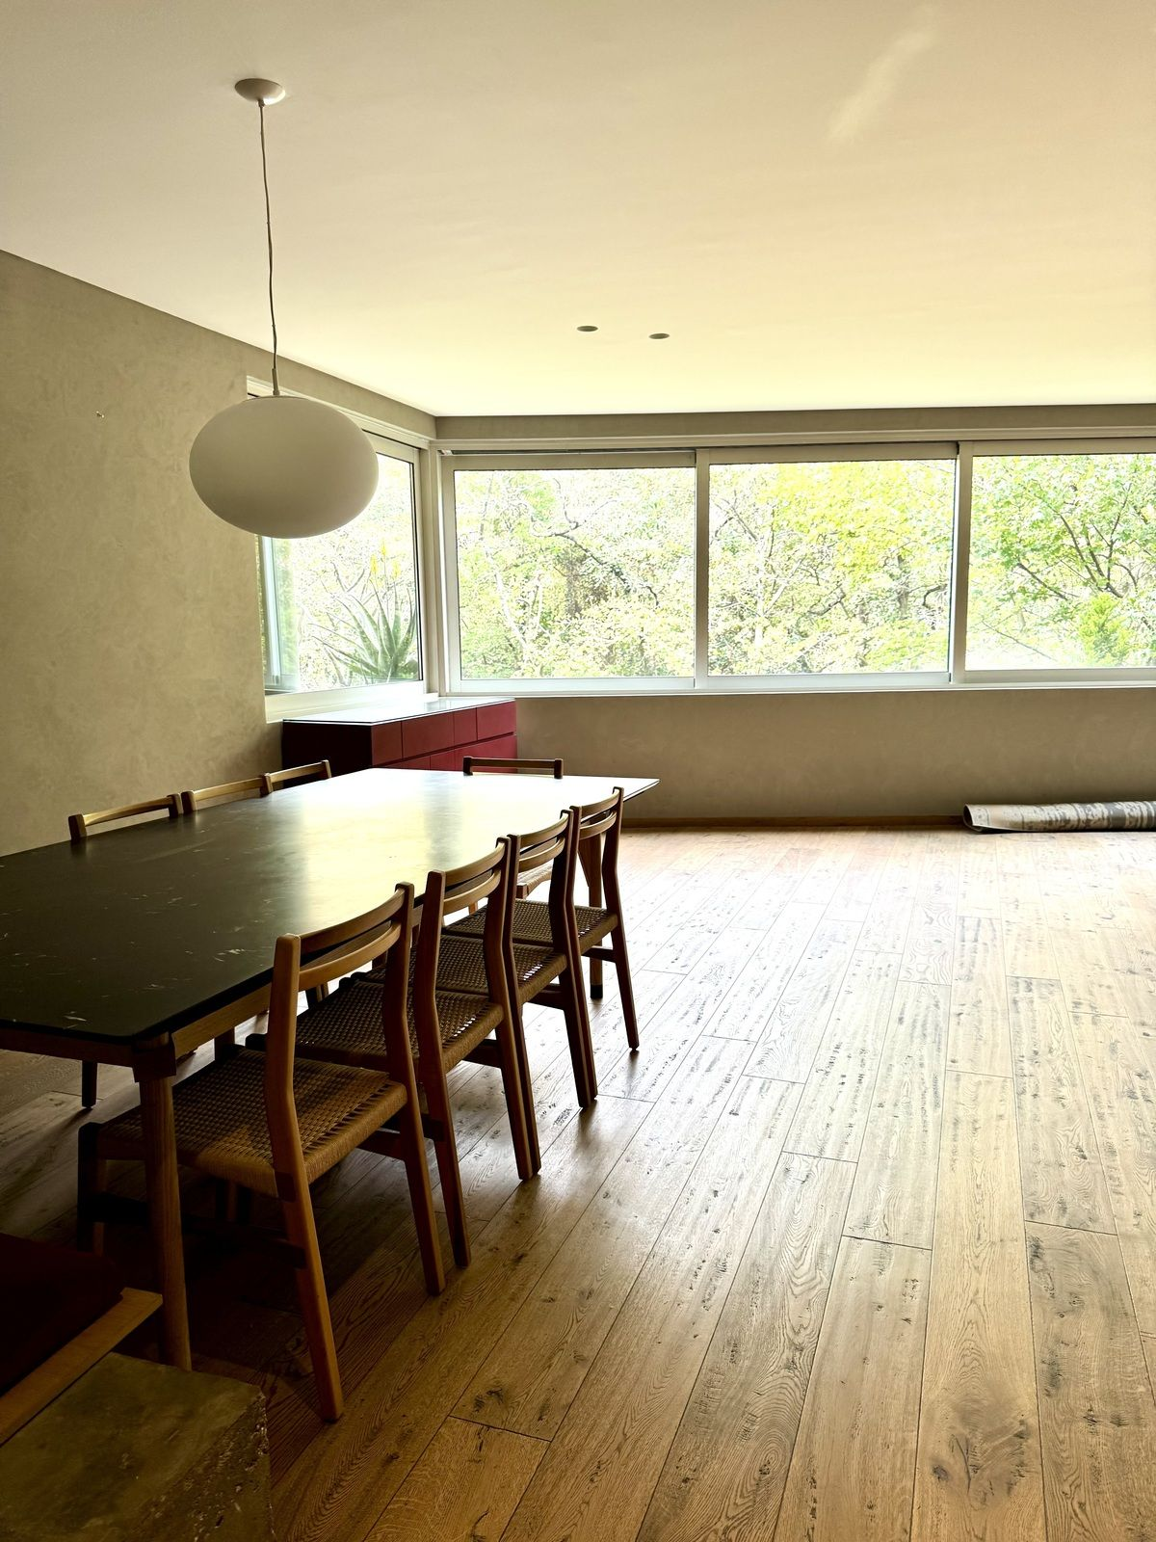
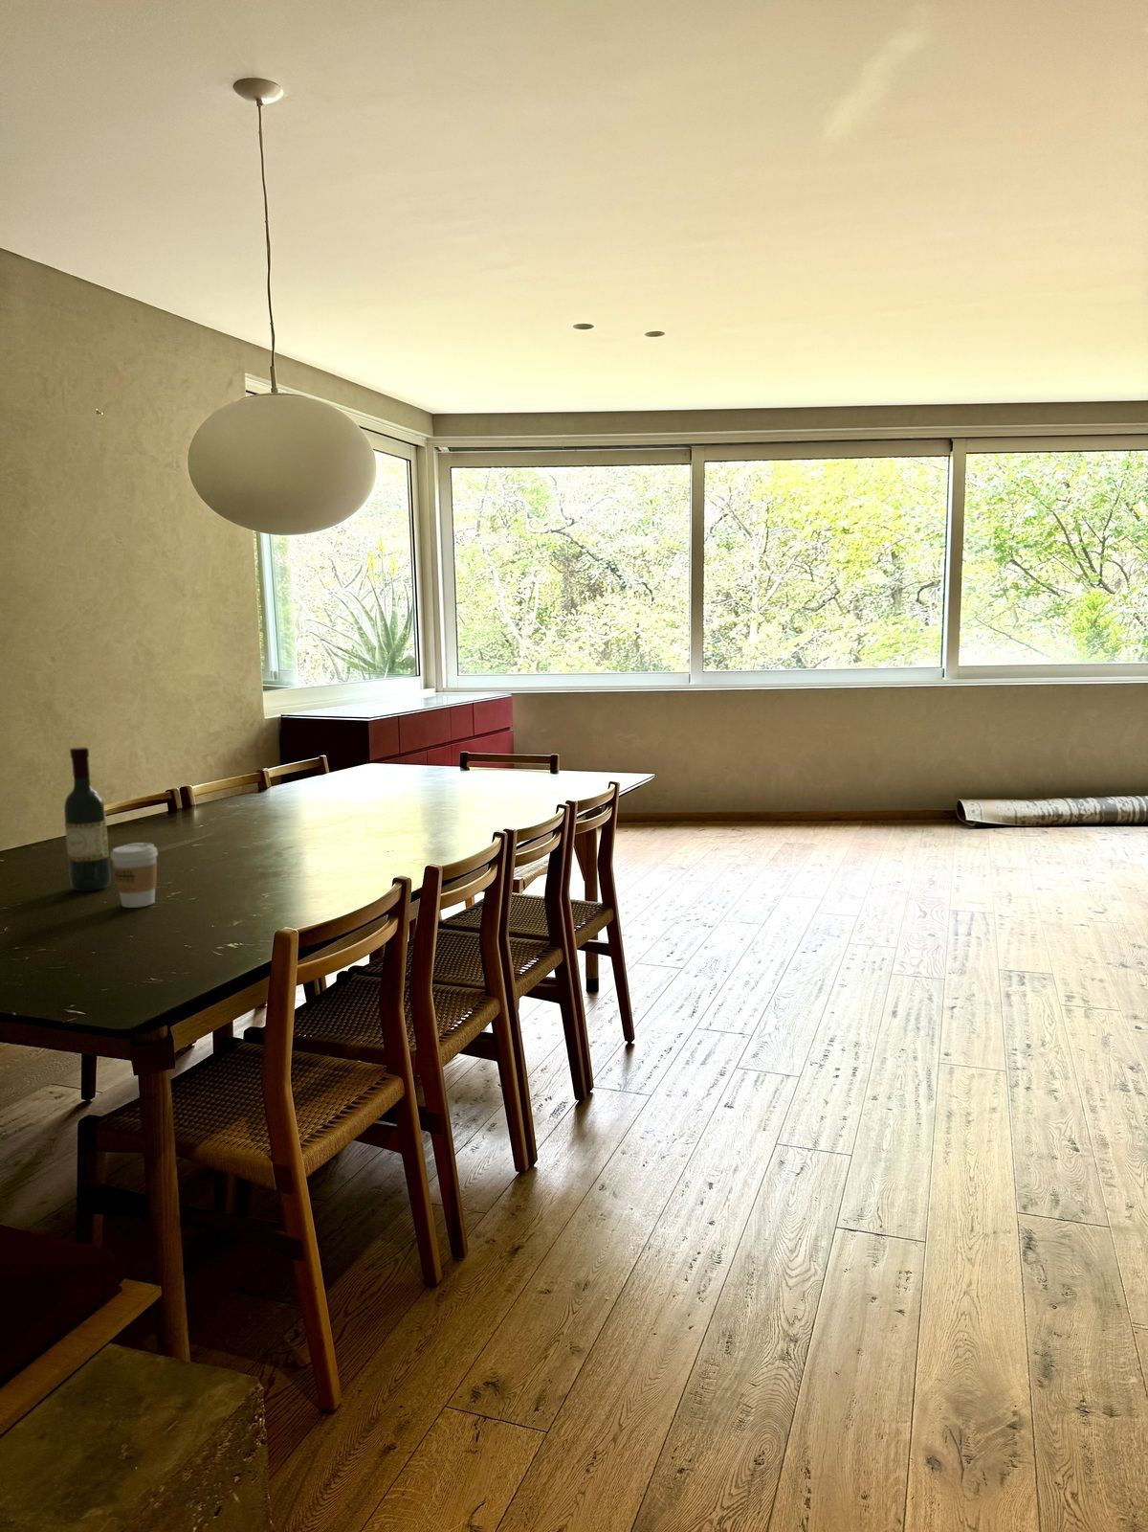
+ wine bottle [63,745,112,891]
+ coffee cup [109,842,159,908]
